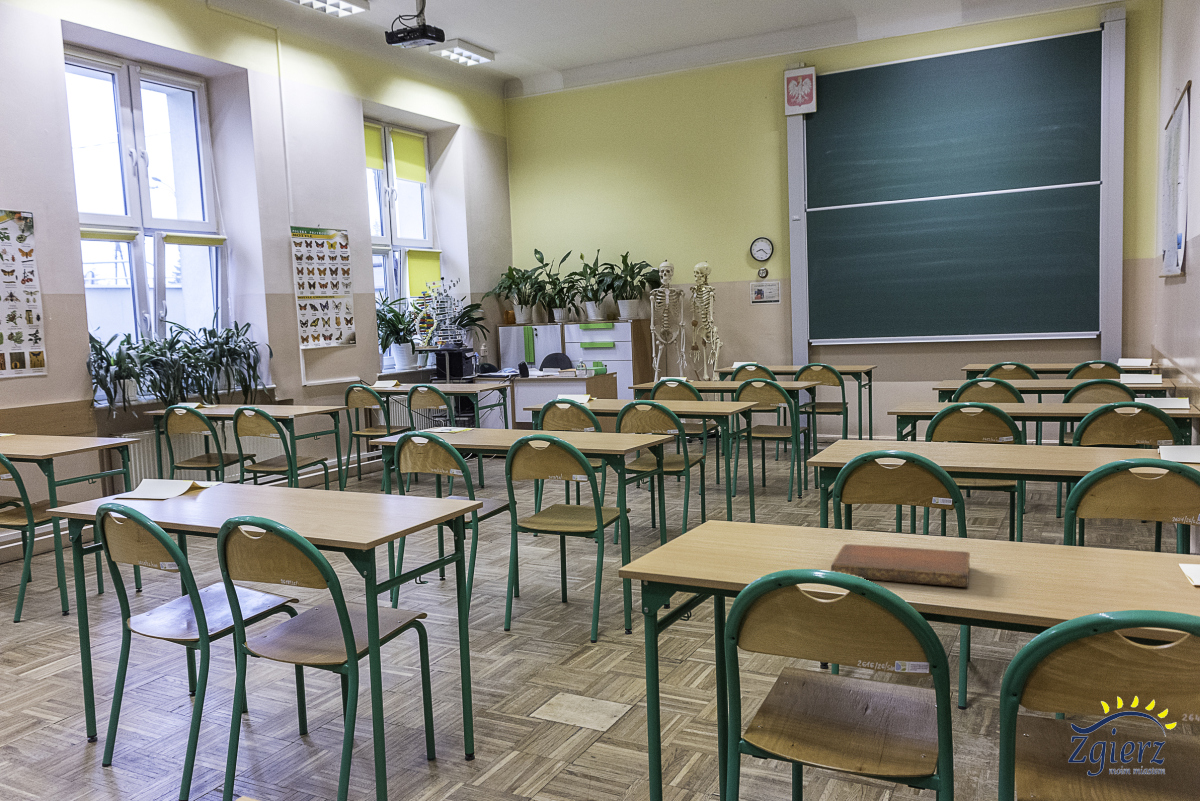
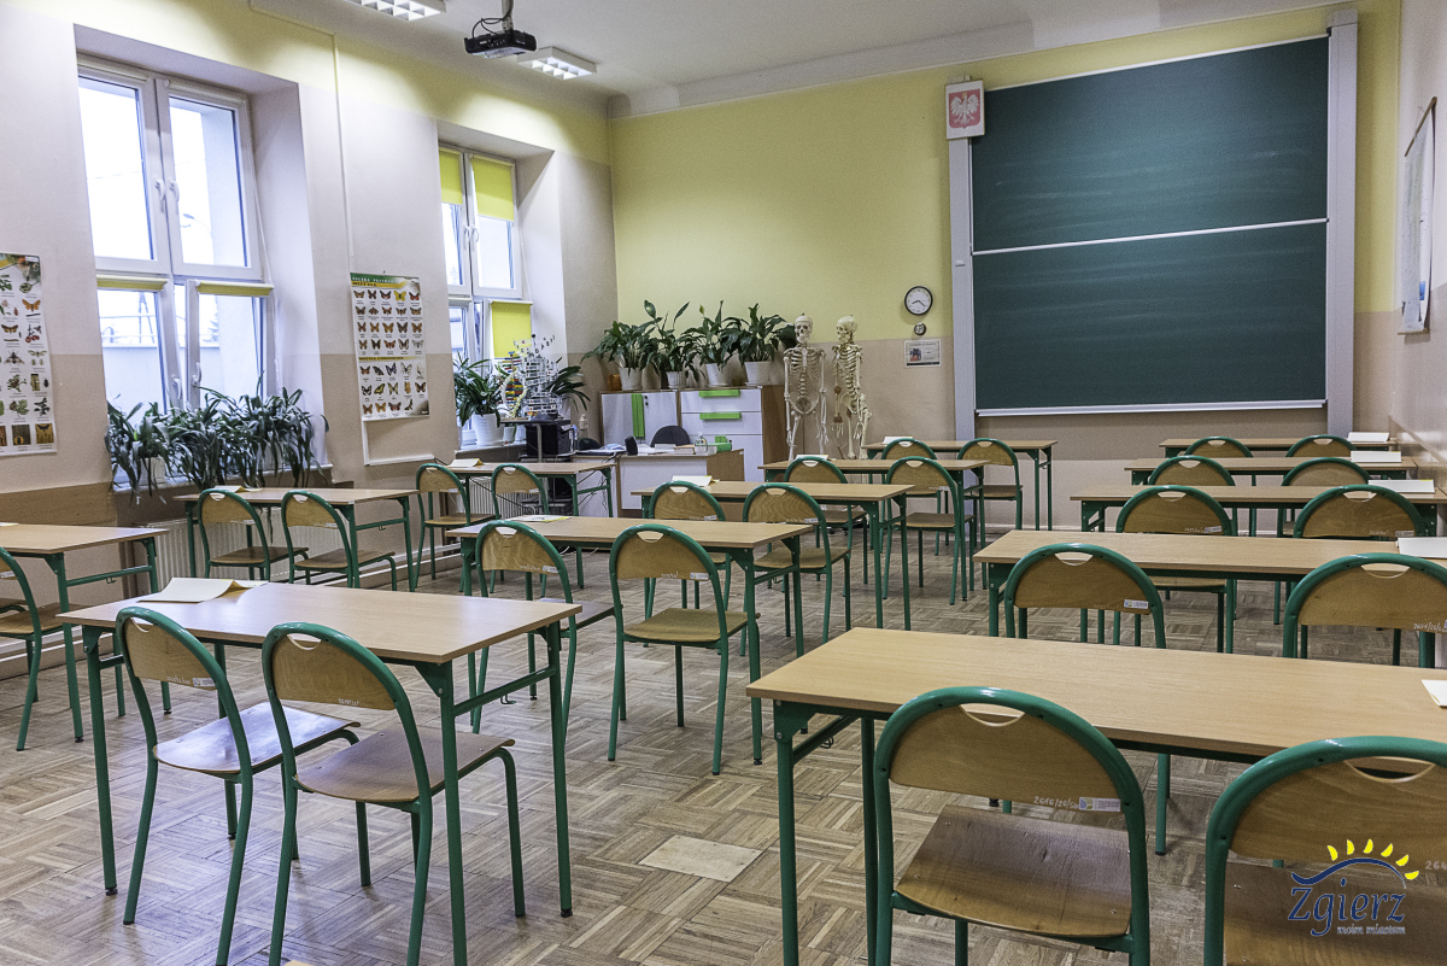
- notebook [830,543,971,588]
